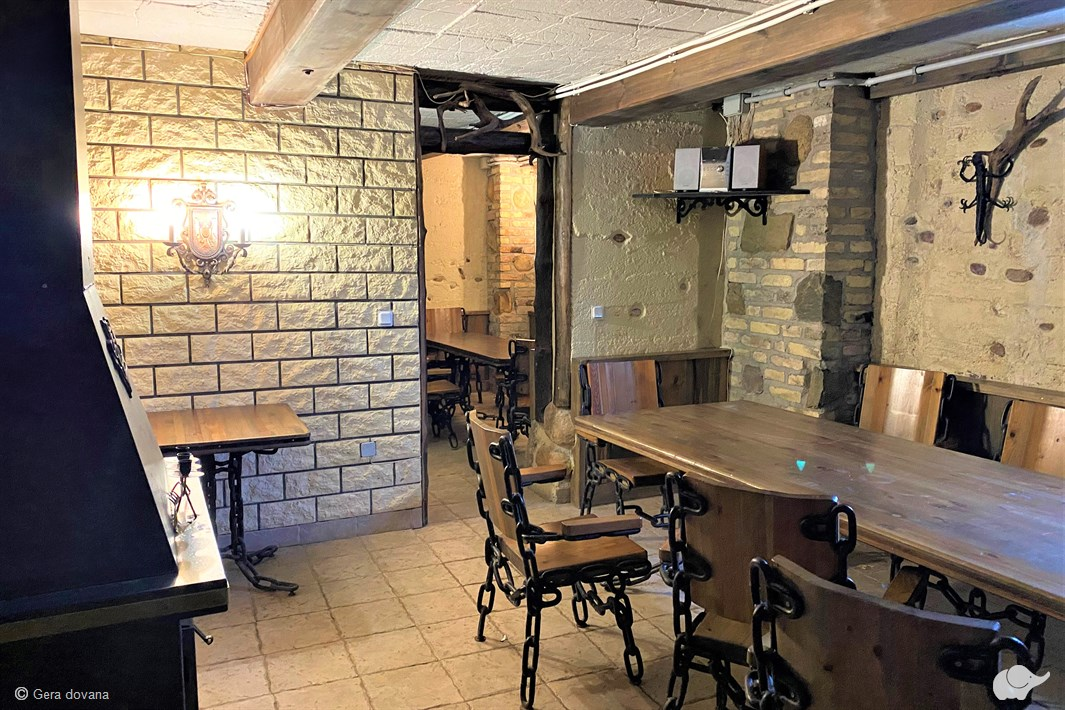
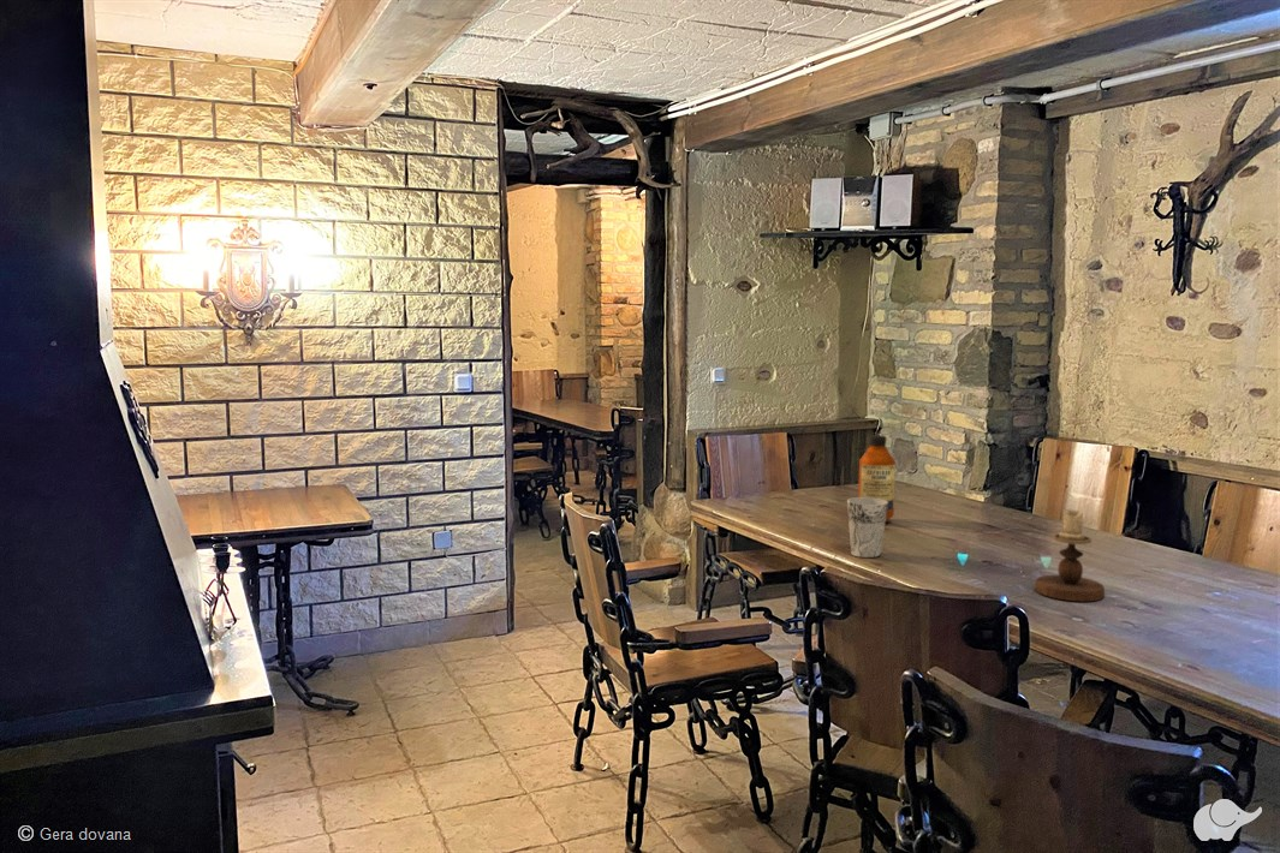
+ bottle [857,434,897,523]
+ cup [846,496,888,559]
+ candlestick [1034,508,1106,603]
